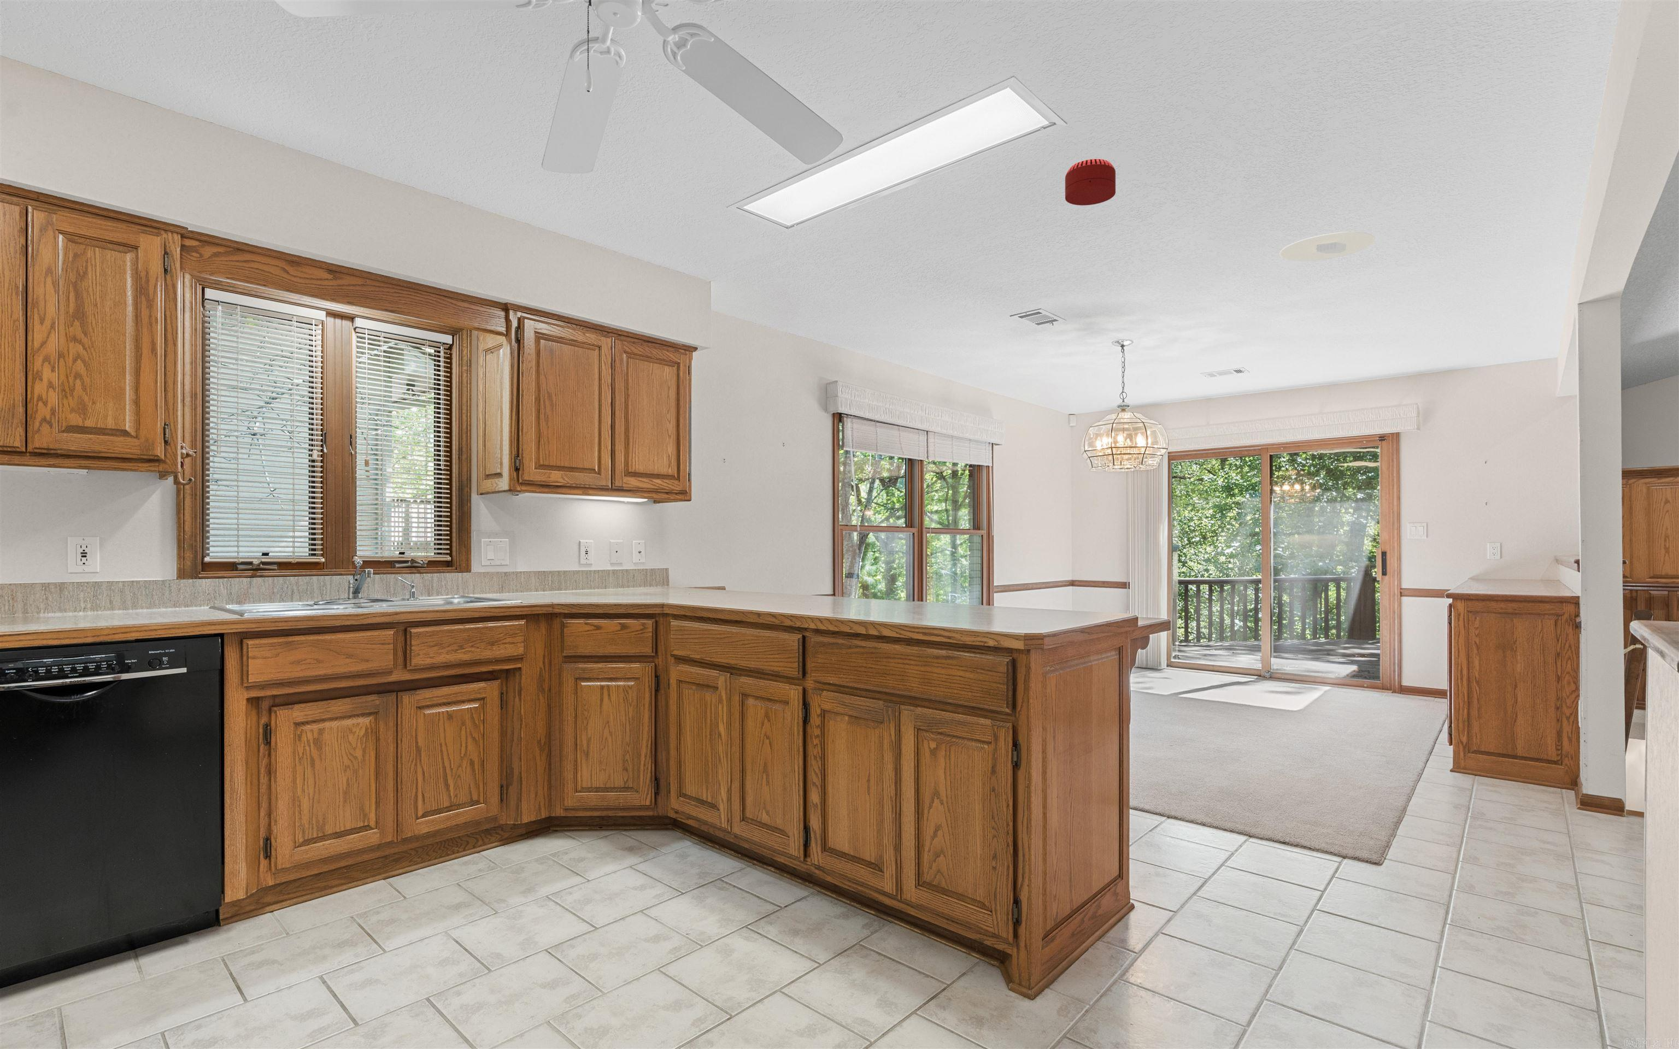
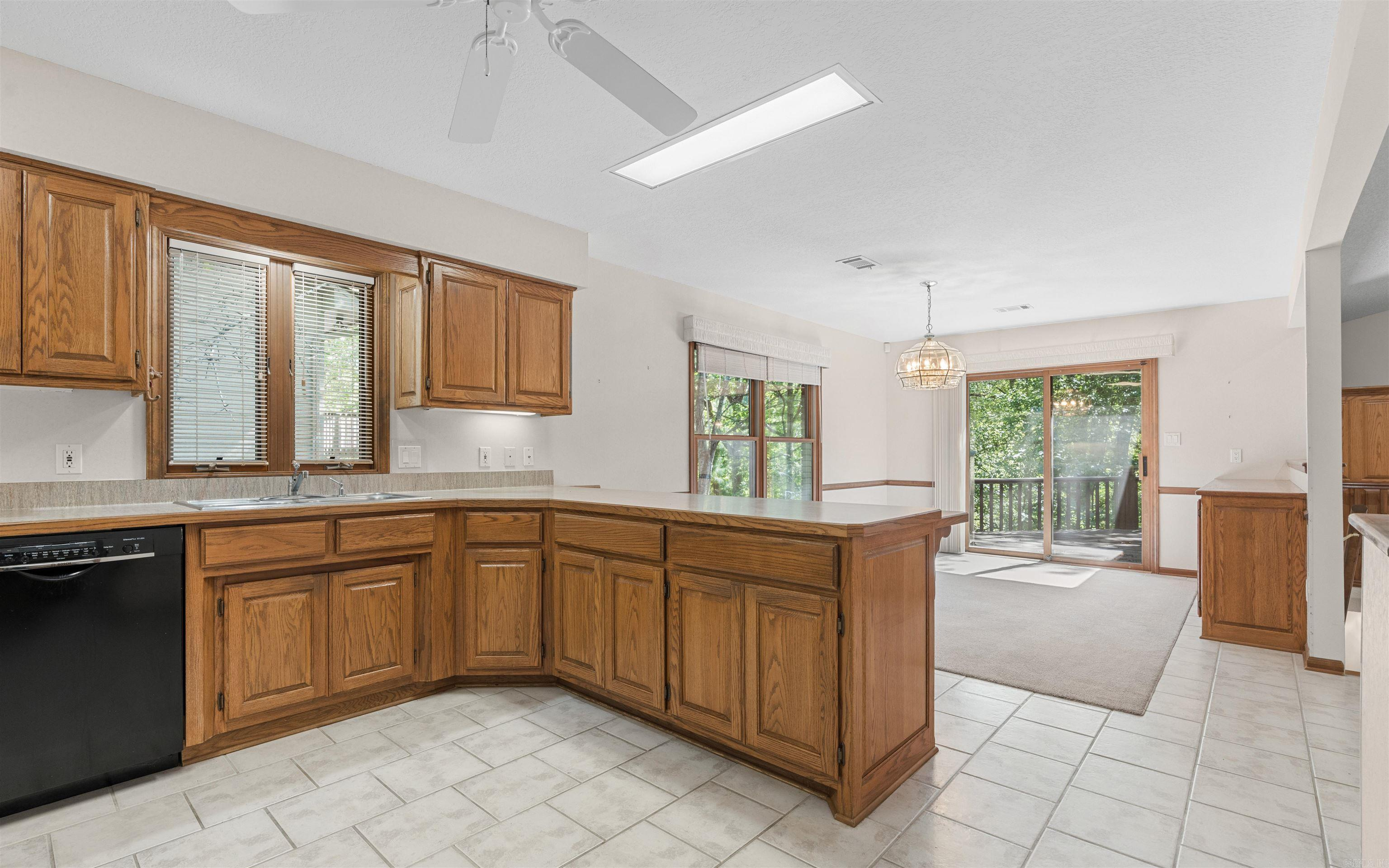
- recessed light [1279,232,1376,262]
- smoke detector [1065,158,1116,205]
